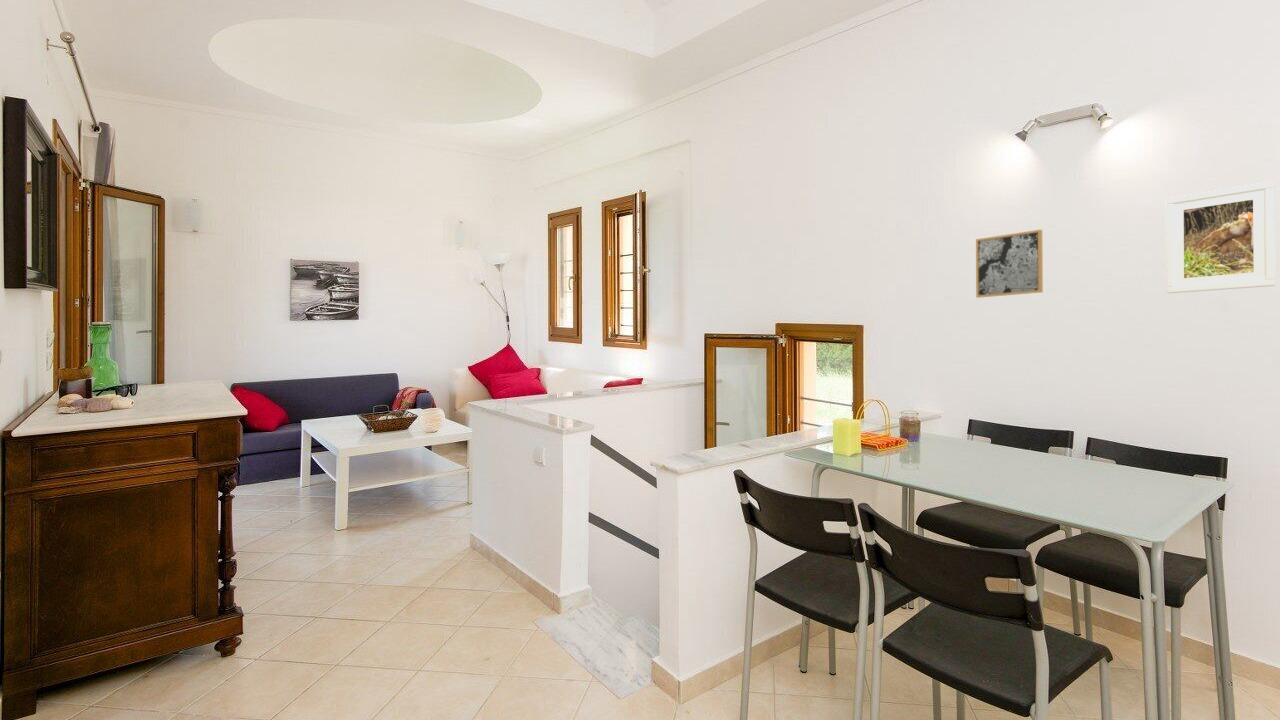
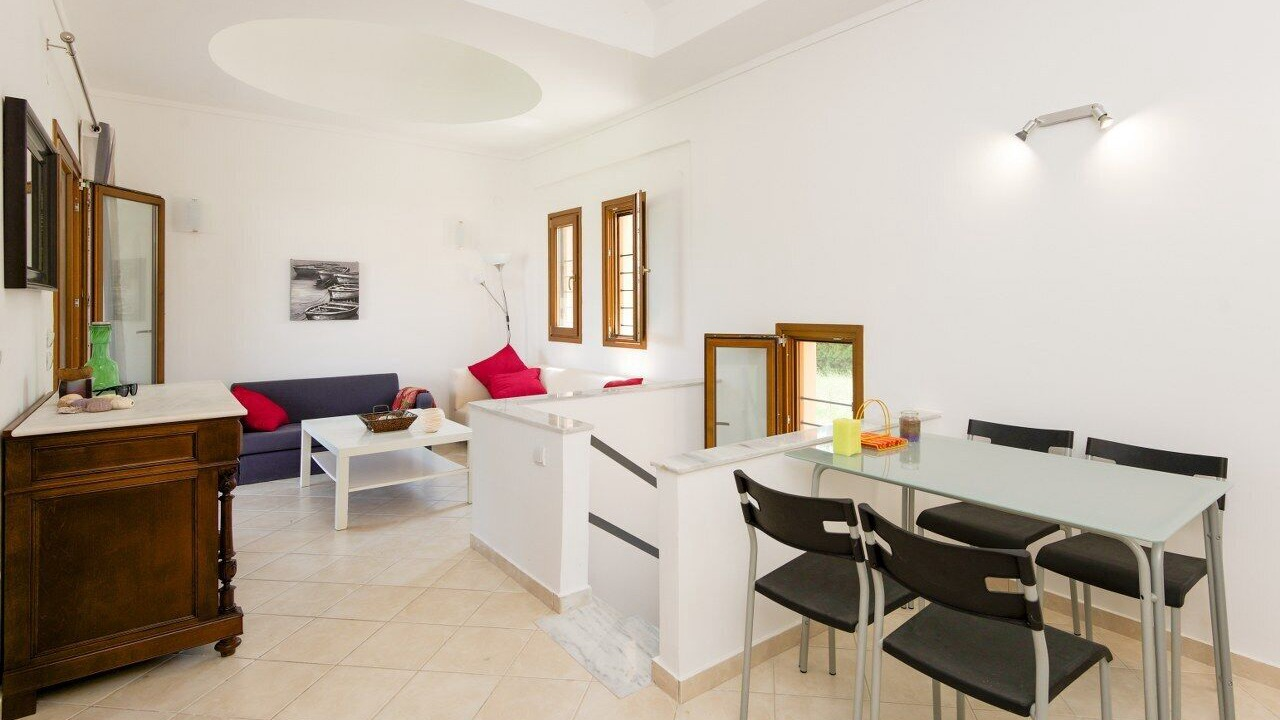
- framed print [1165,180,1277,294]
- wall art [975,229,1044,299]
